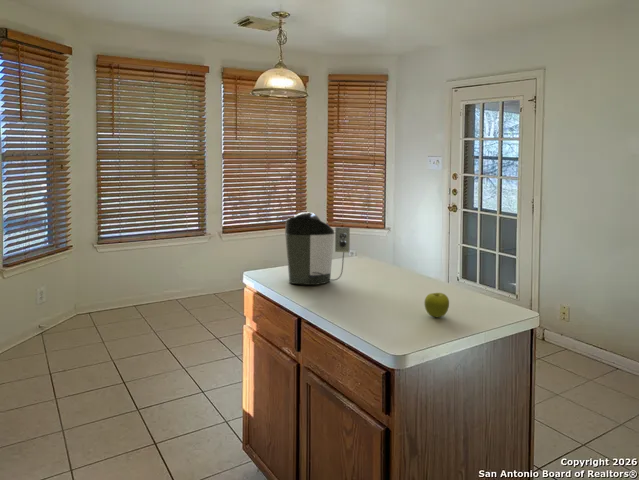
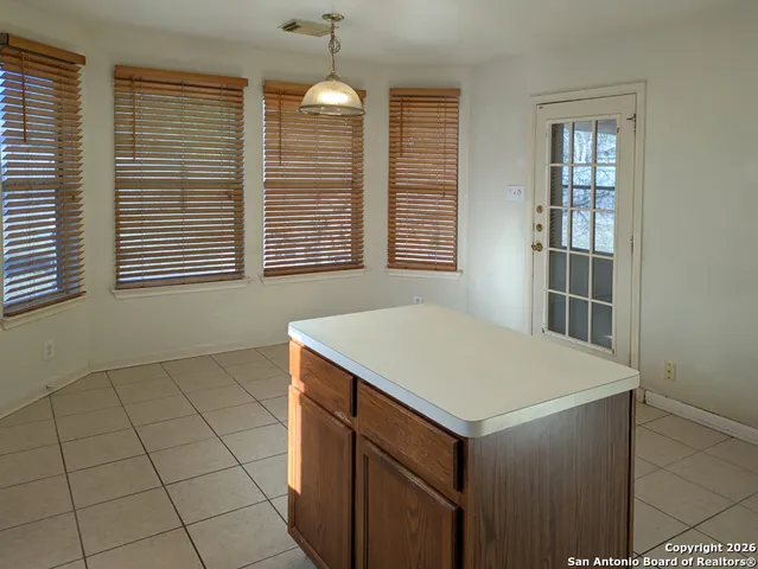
- fruit [423,292,450,318]
- coffee maker [284,211,351,286]
